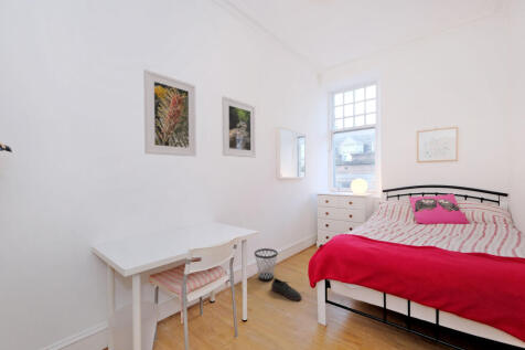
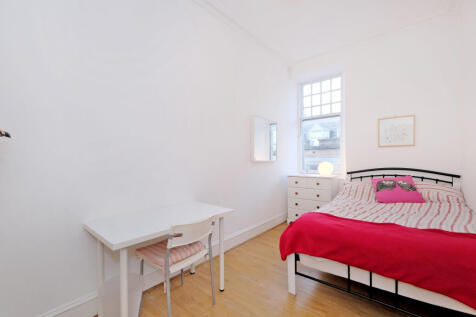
- shoe [270,277,302,301]
- wastebasket [254,247,279,283]
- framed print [221,95,257,159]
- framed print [142,68,197,158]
